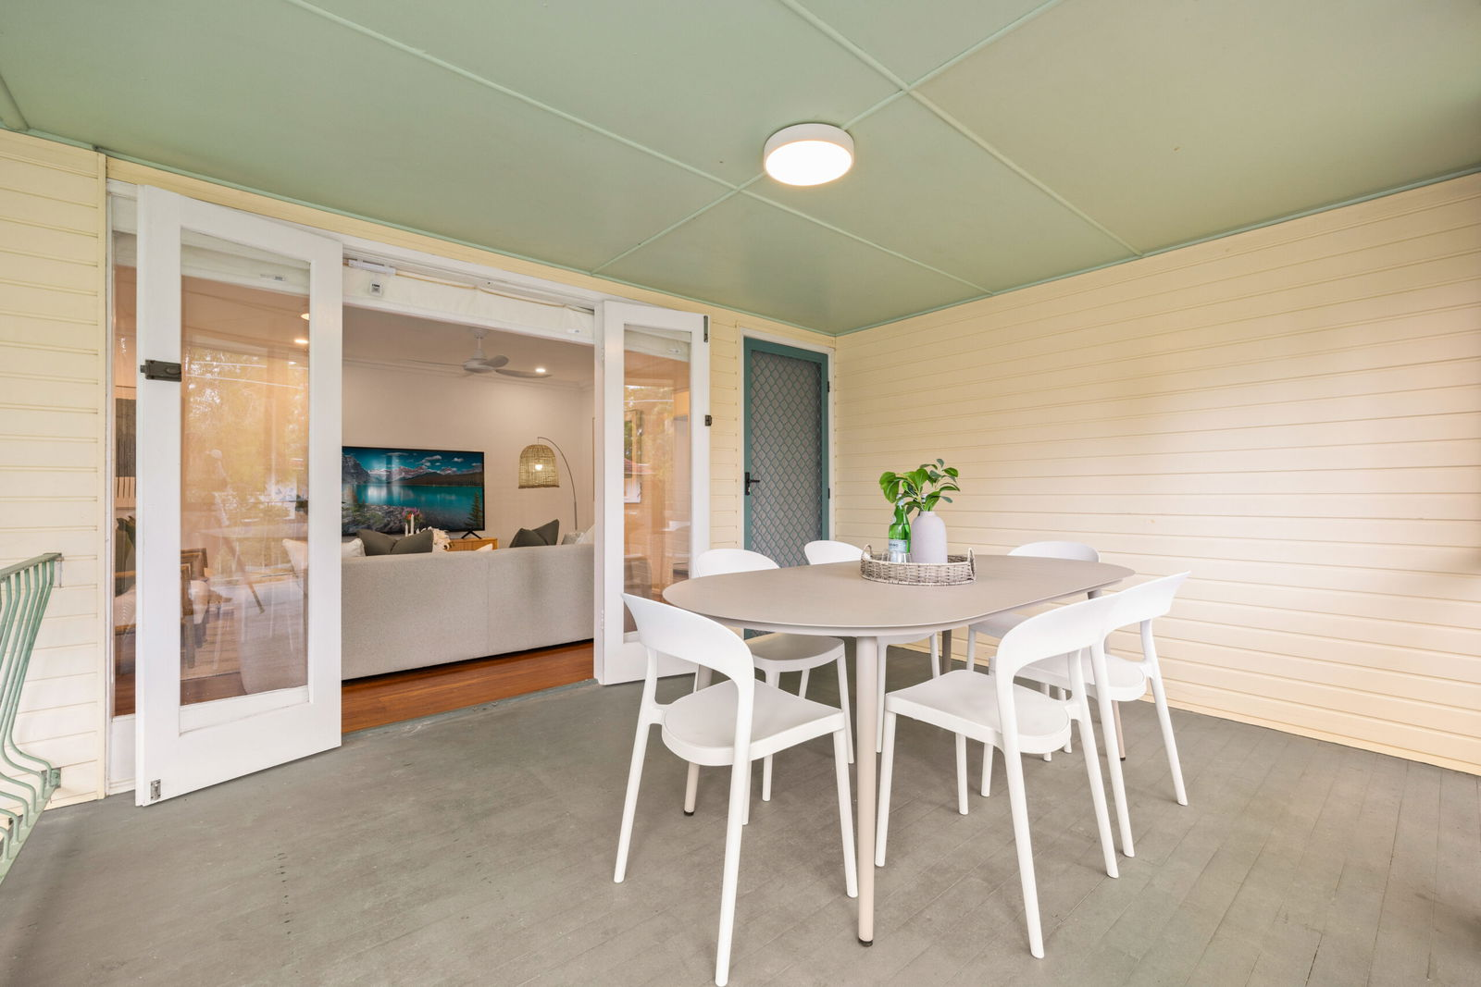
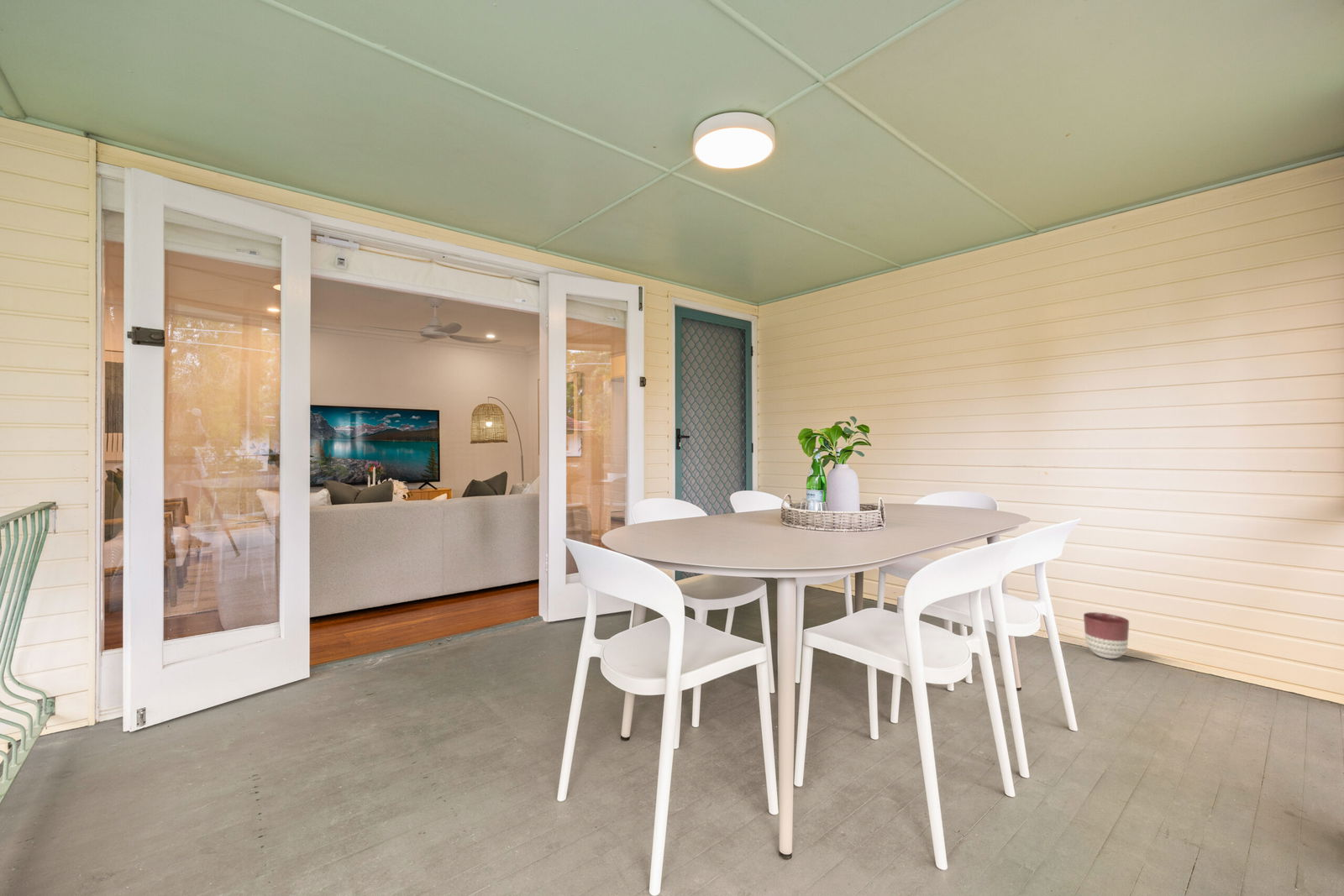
+ planter [1083,611,1130,659]
